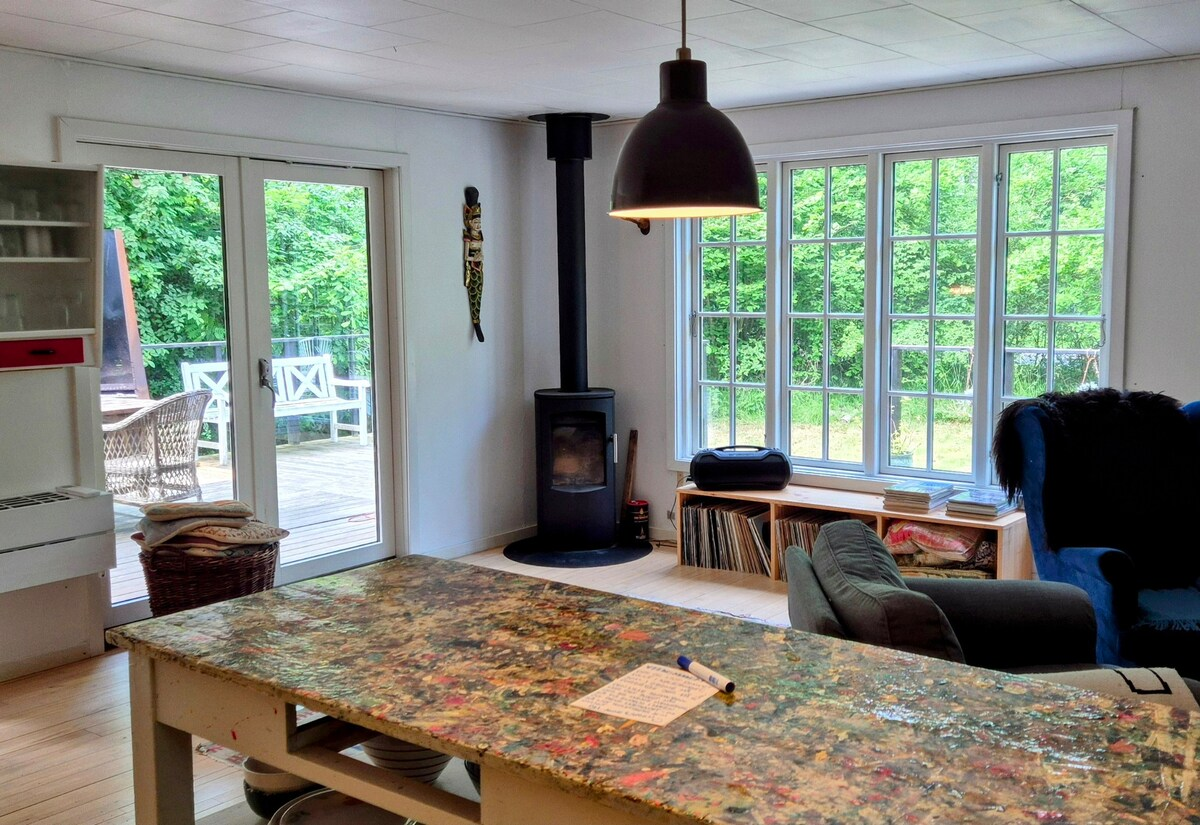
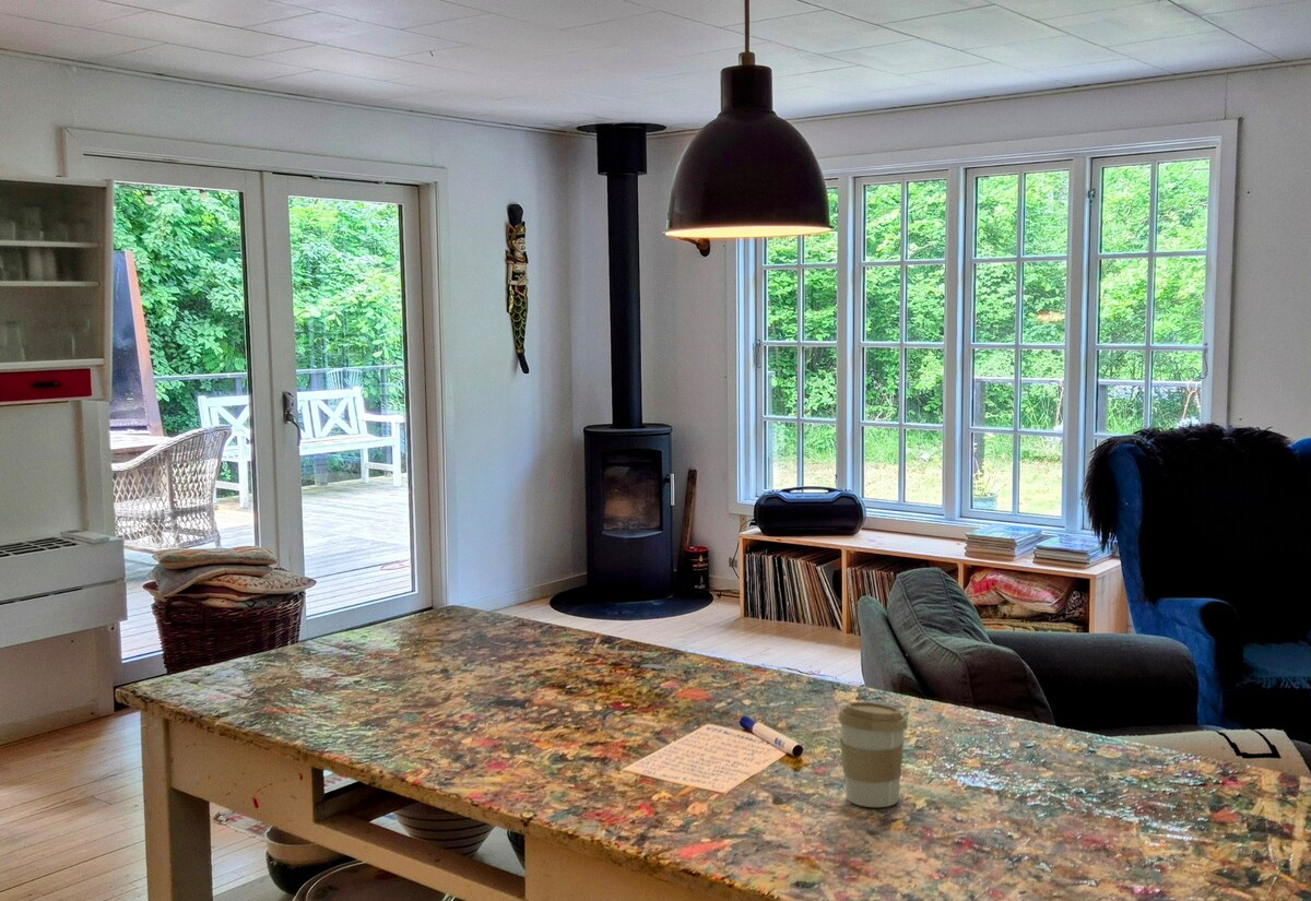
+ coffee cup [837,701,909,808]
